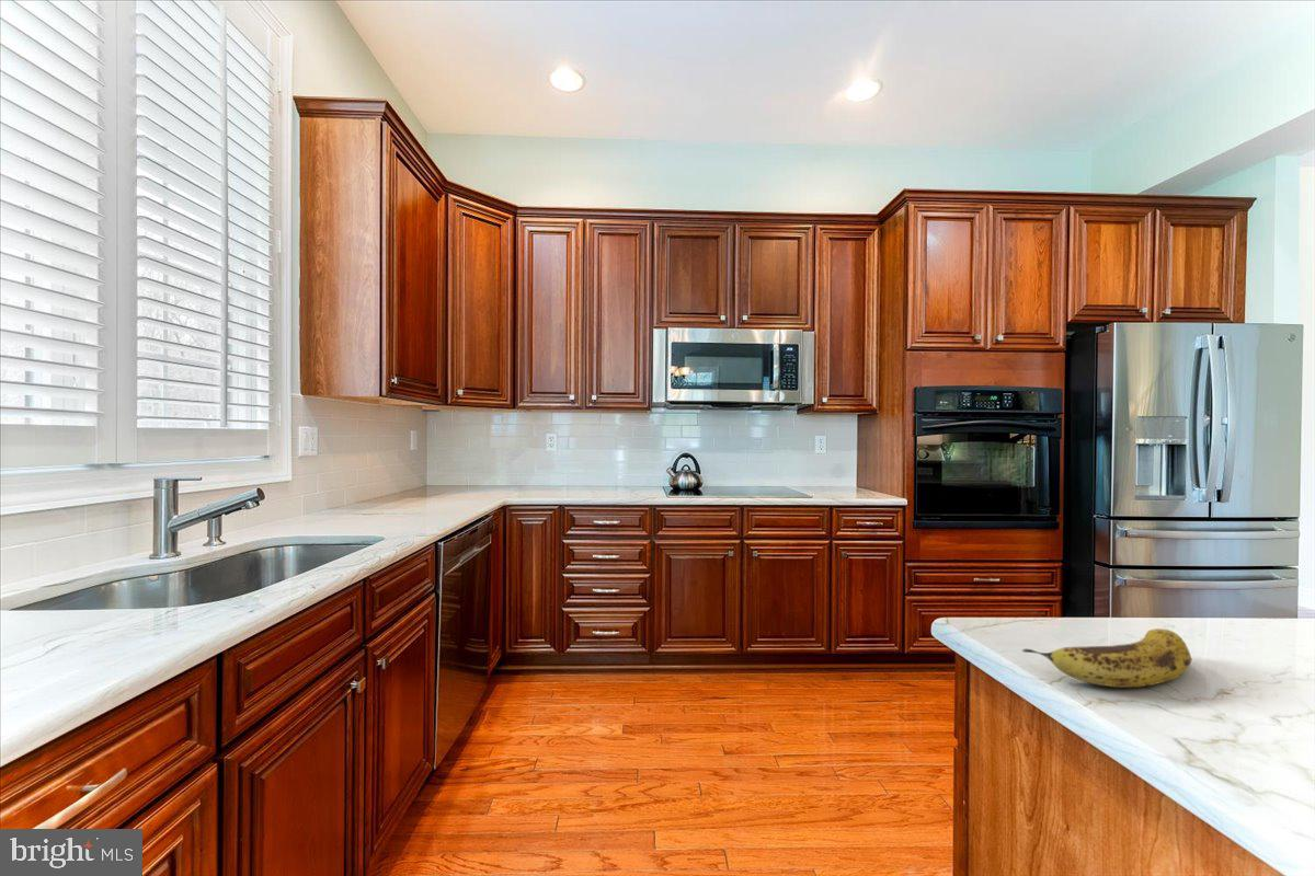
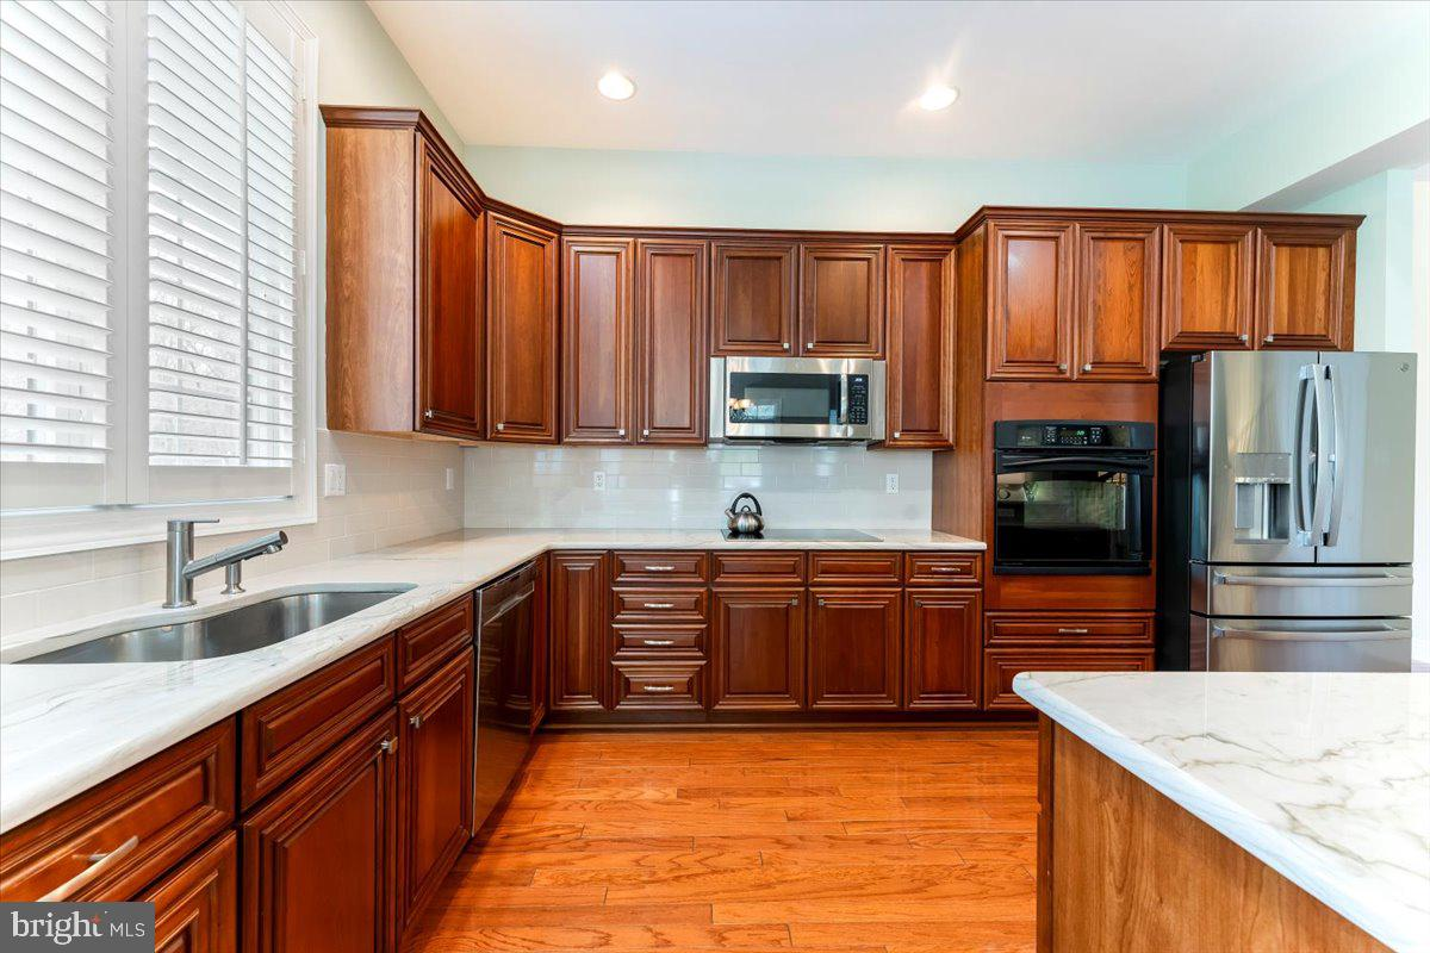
- fruit [1021,627,1192,689]
